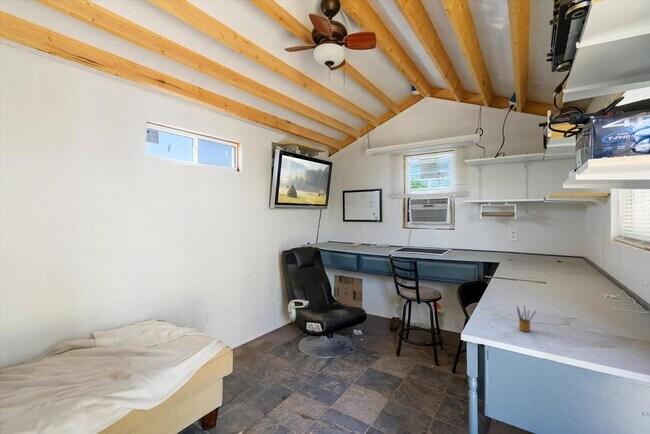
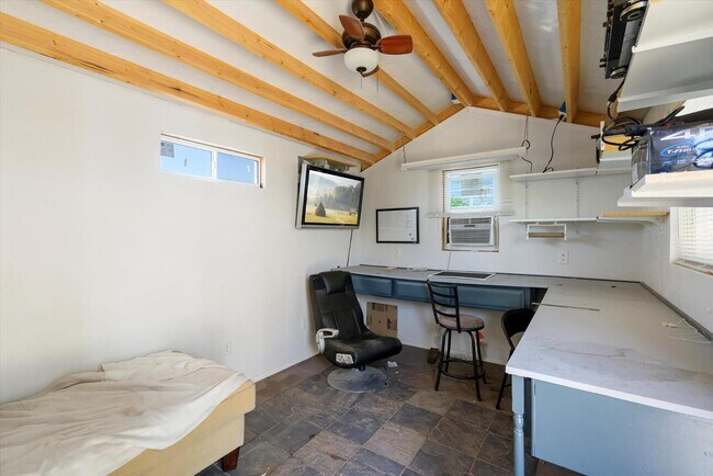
- pencil box [515,304,537,333]
